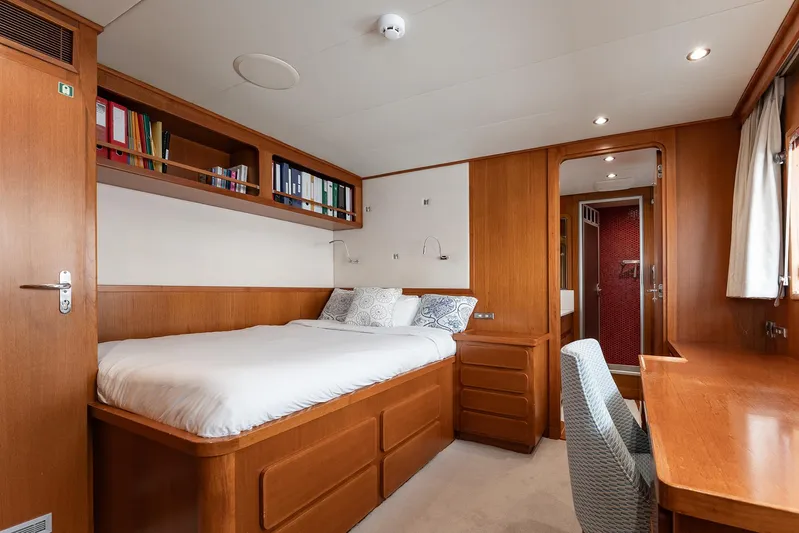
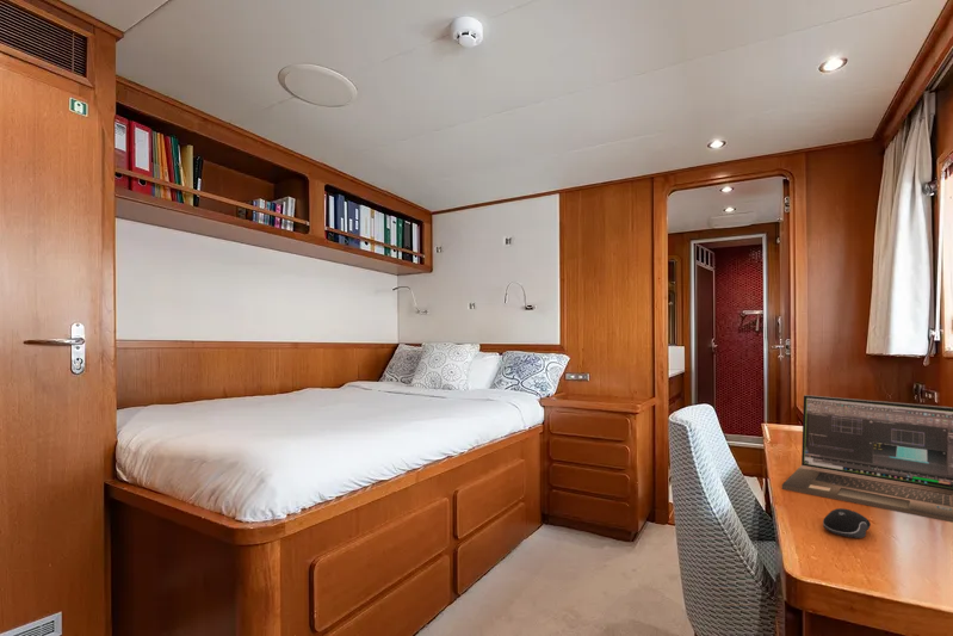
+ computer mouse [822,507,872,539]
+ laptop [781,394,953,523]
